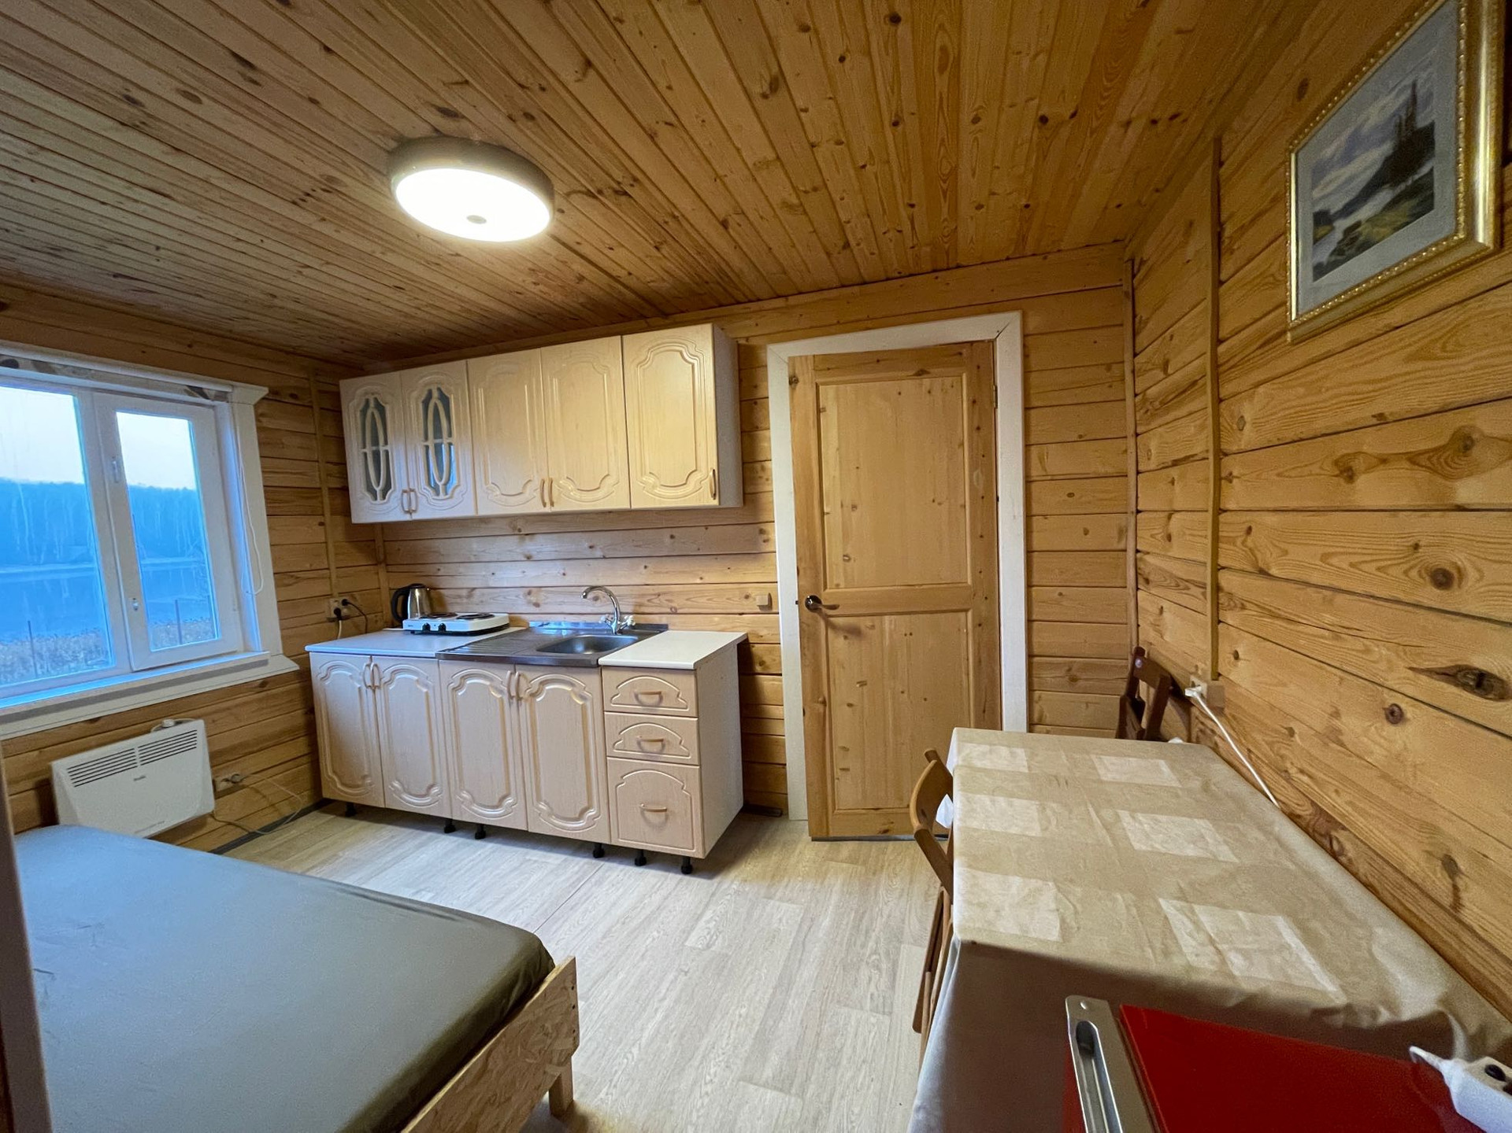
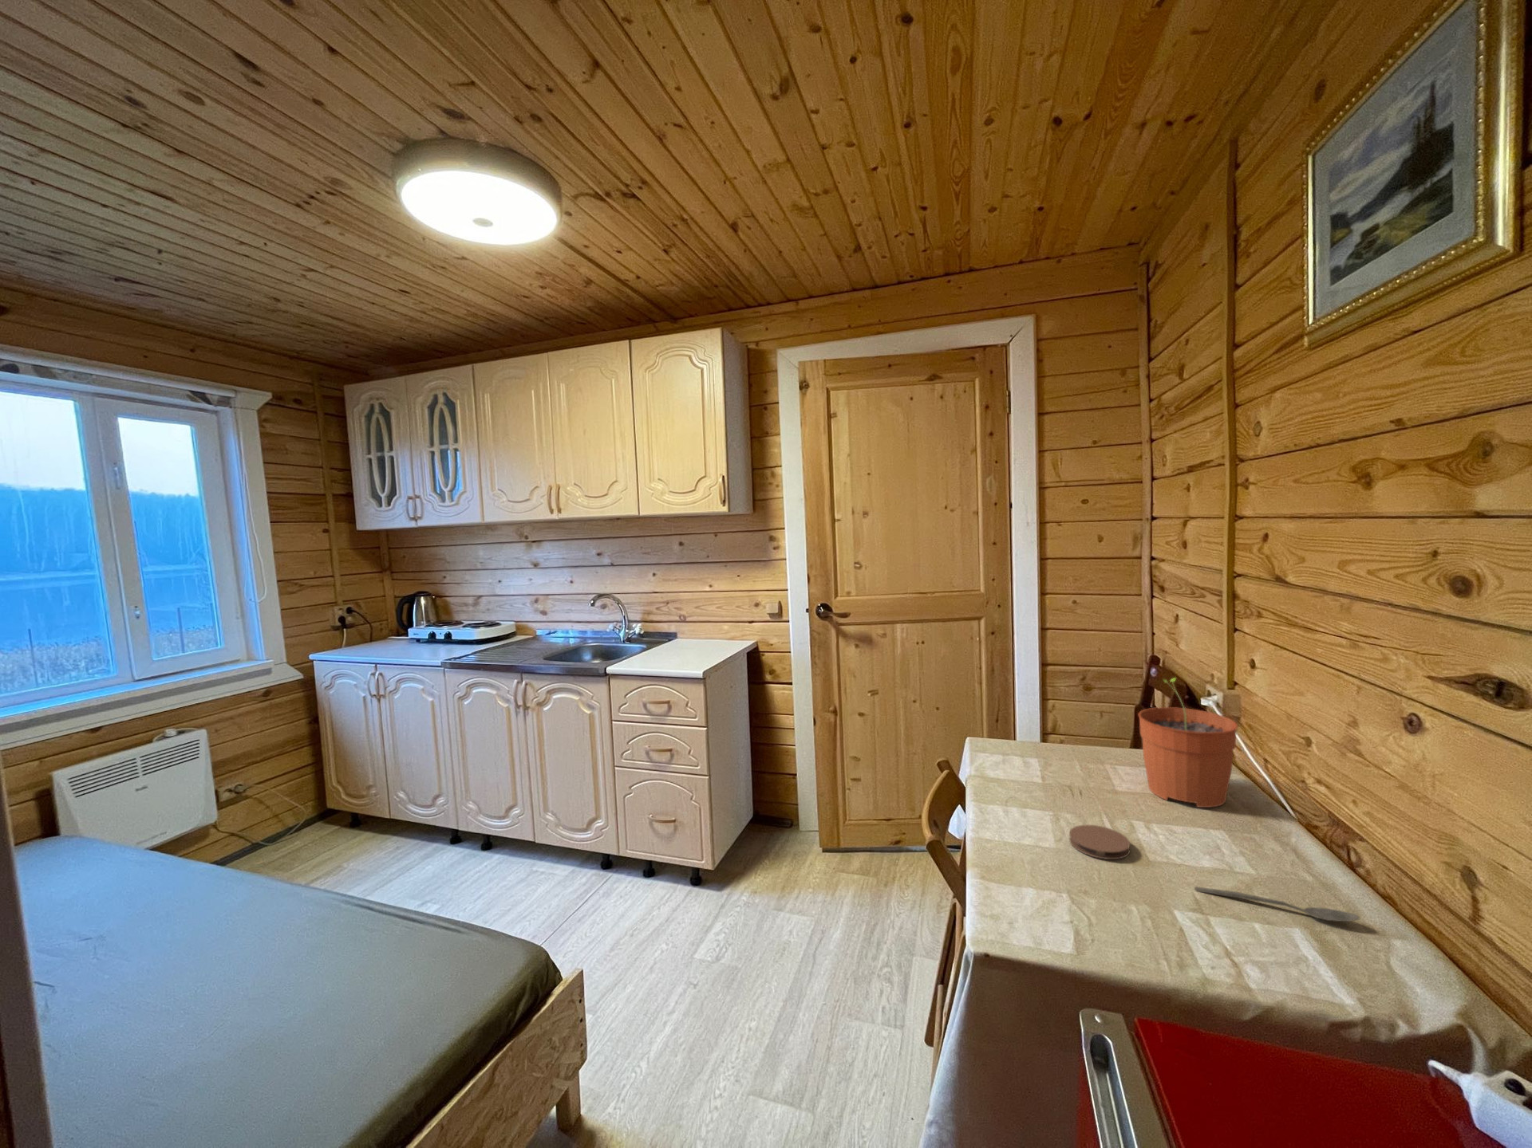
+ coaster [1069,825,1130,860]
+ spoon [1194,885,1361,922]
+ plant pot [1138,676,1239,808]
